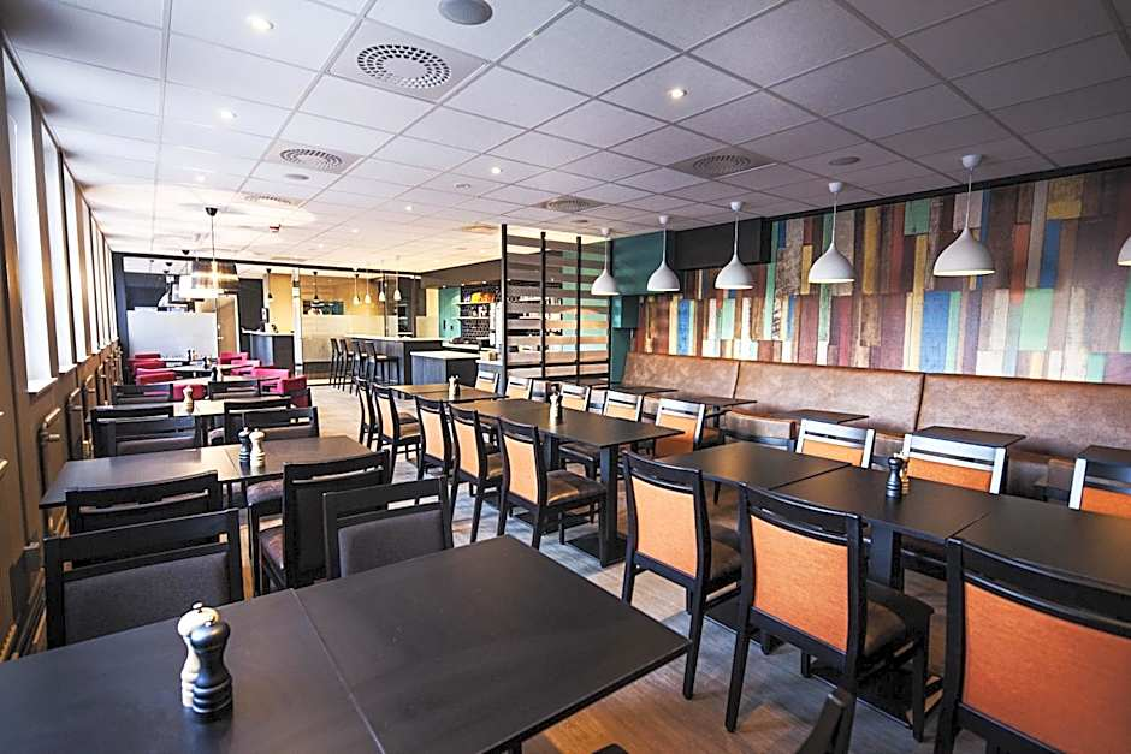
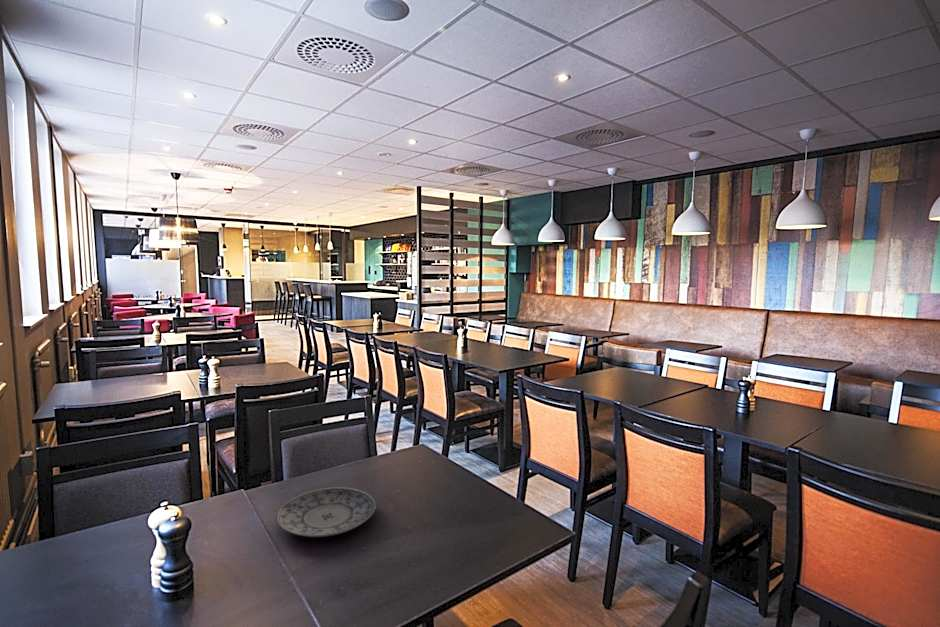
+ plate [275,487,377,538]
